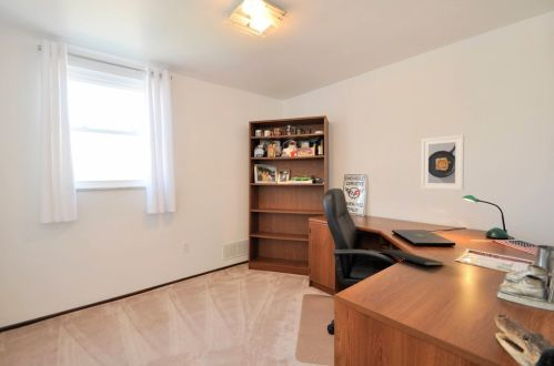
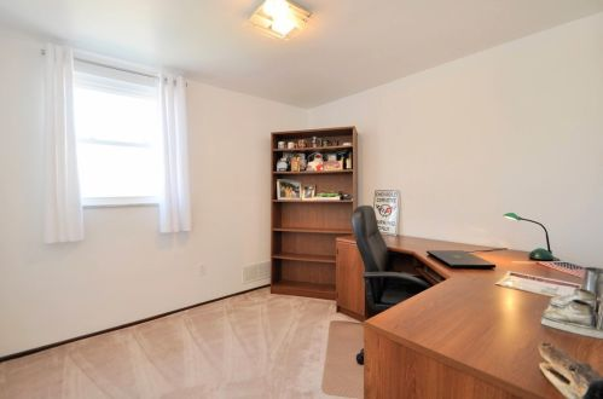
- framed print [420,133,465,192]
- notepad [381,248,444,273]
